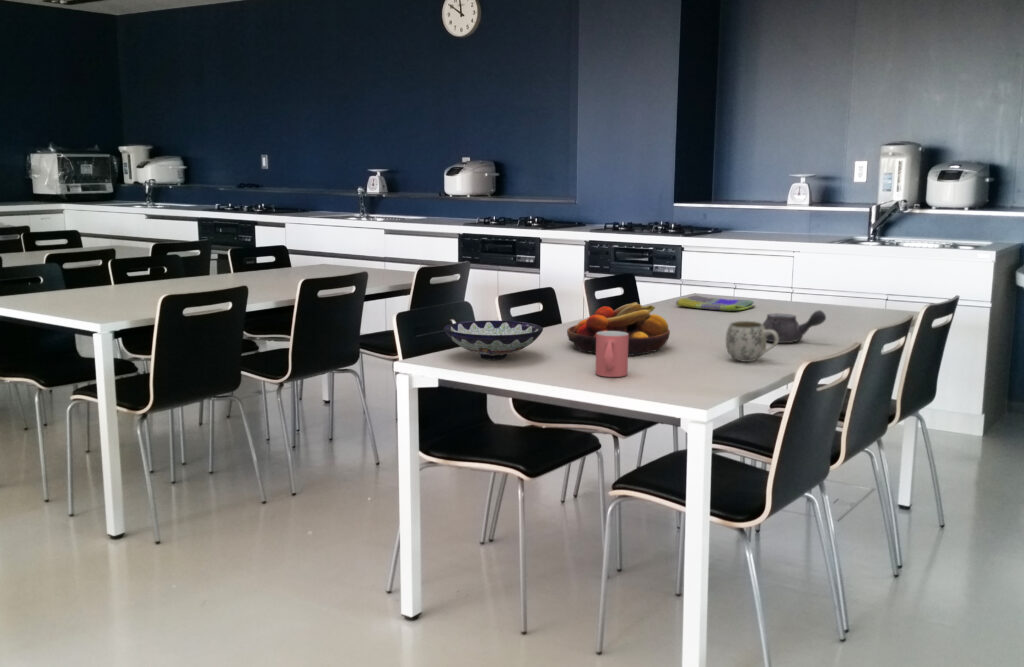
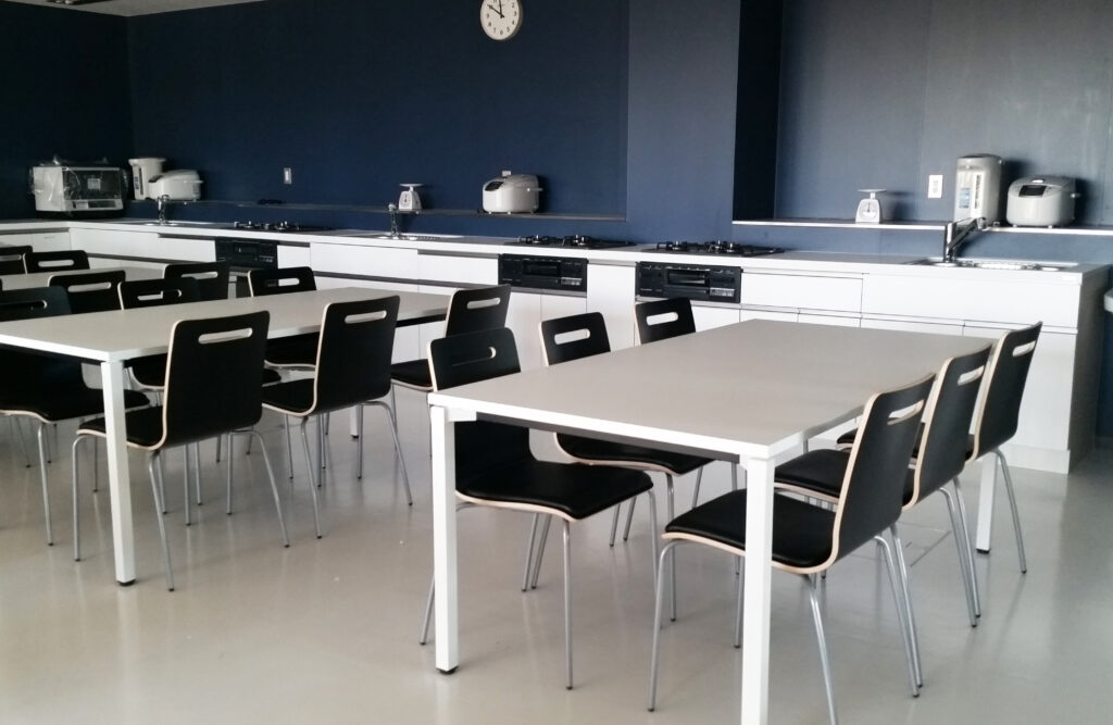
- dish towel [675,294,756,312]
- mug [725,320,779,363]
- teapot [762,309,827,344]
- bowl [443,320,544,361]
- fruit bowl [566,301,671,357]
- mug [594,331,629,378]
